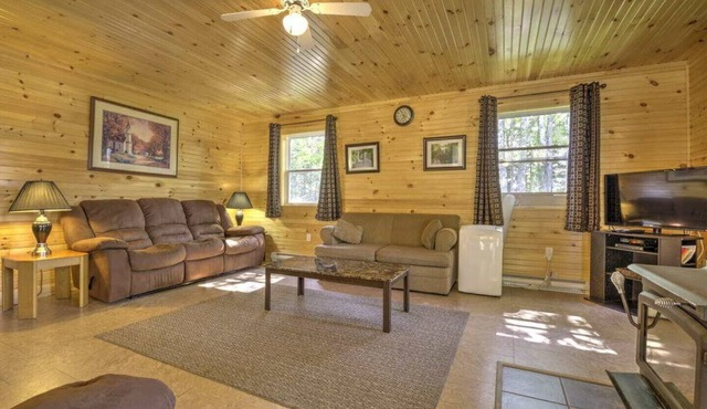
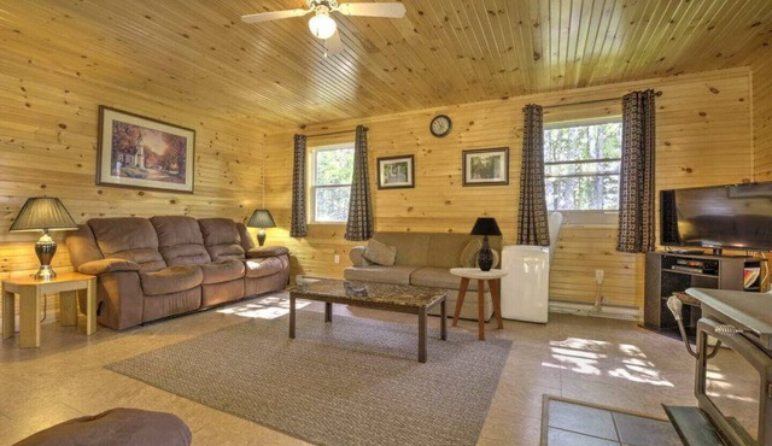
+ side table [449,266,509,341]
+ table lamp [468,216,504,271]
